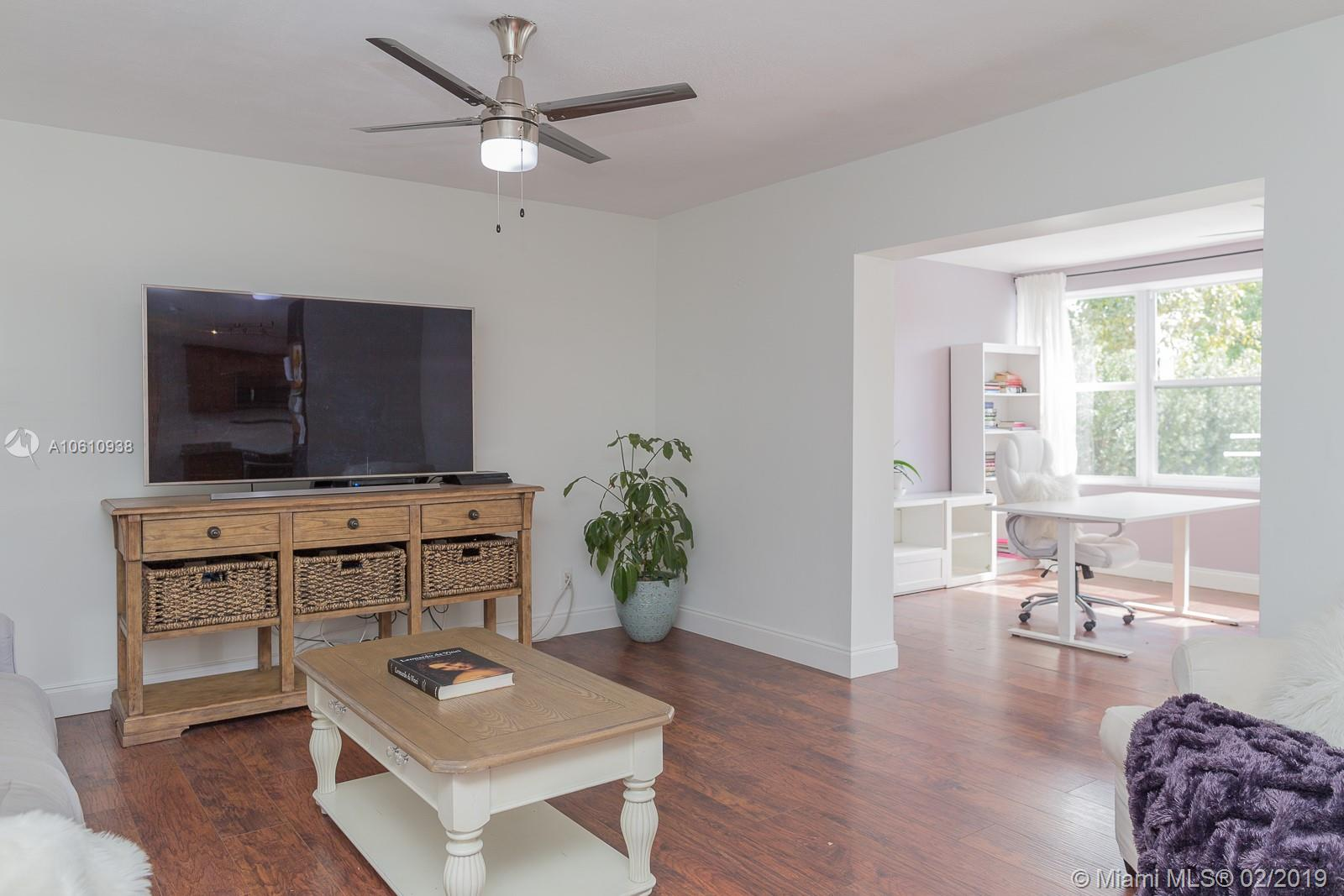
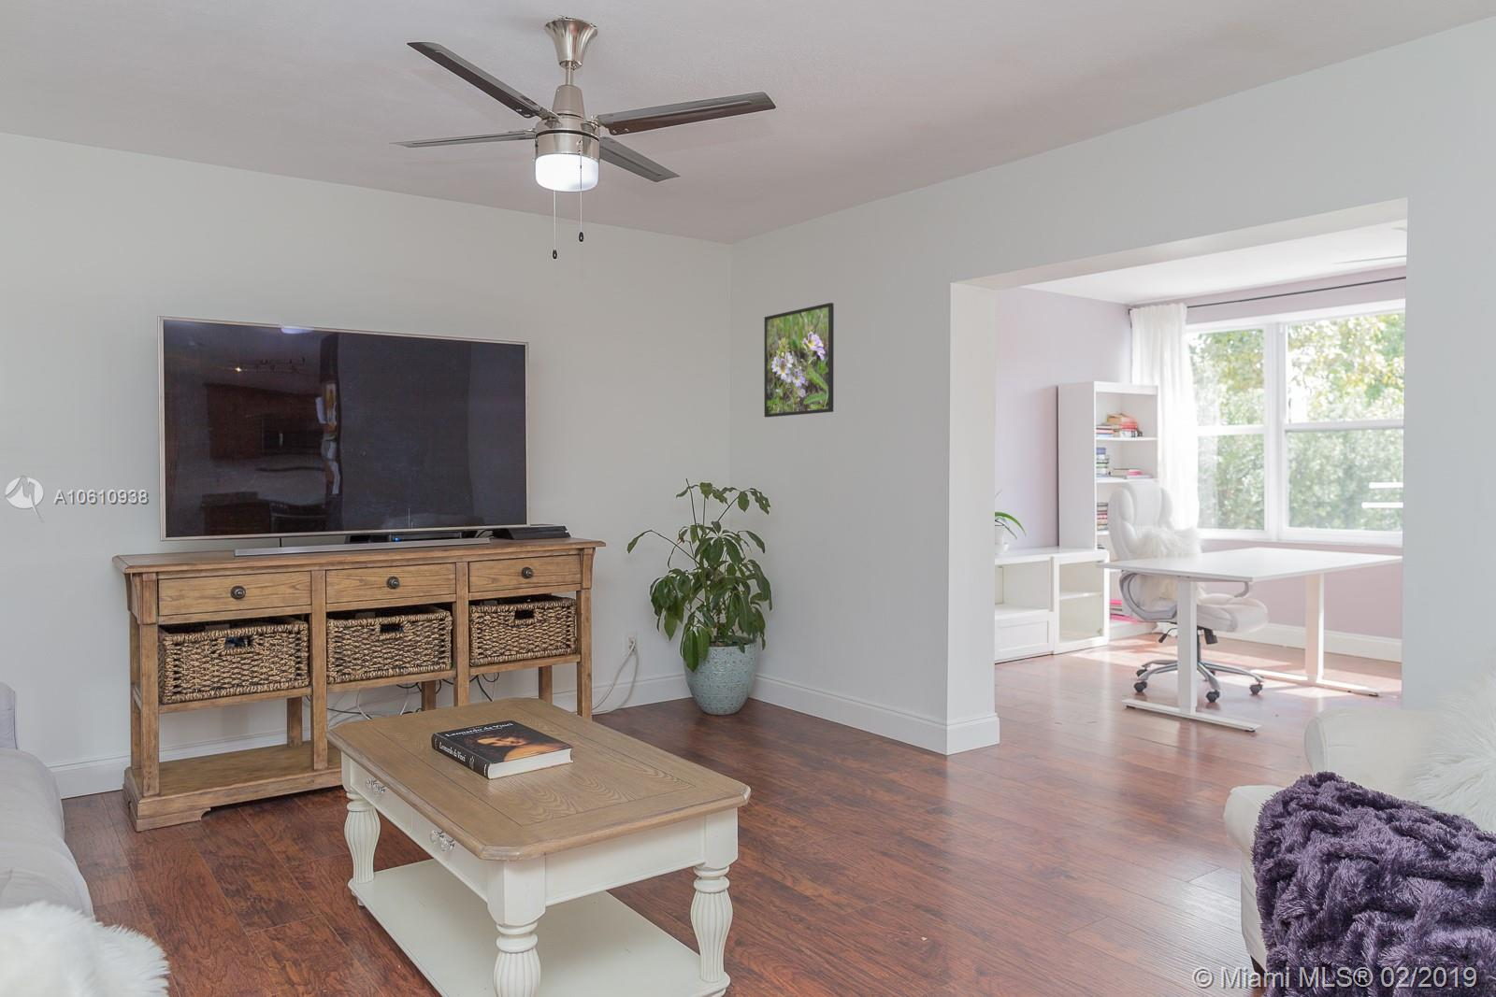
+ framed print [764,302,835,417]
